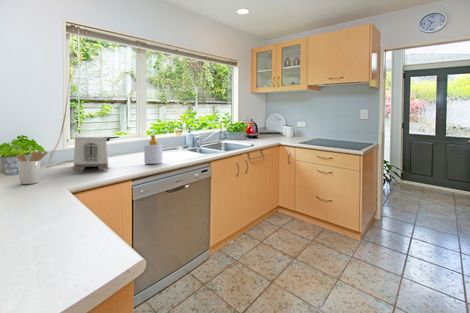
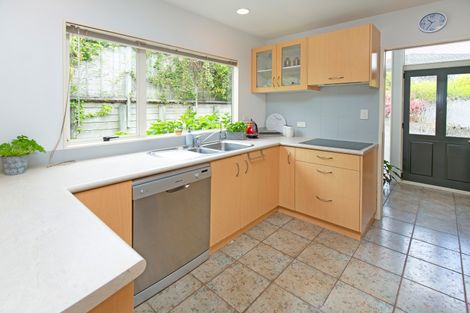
- toaster [72,136,109,172]
- utensil holder [15,149,49,185]
- soap bottle [143,134,163,165]
